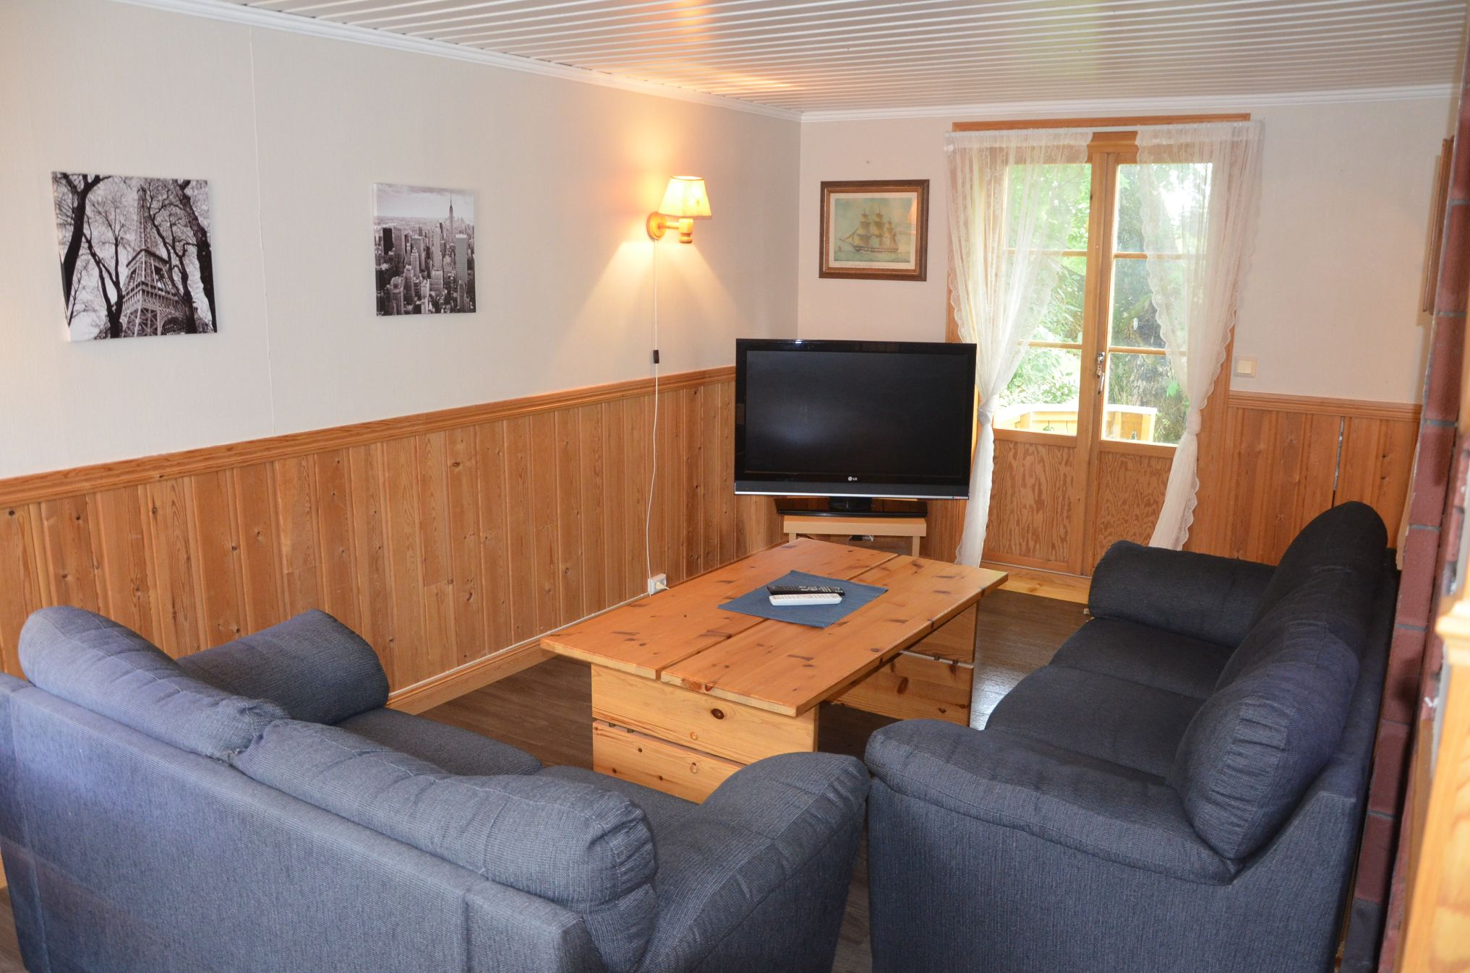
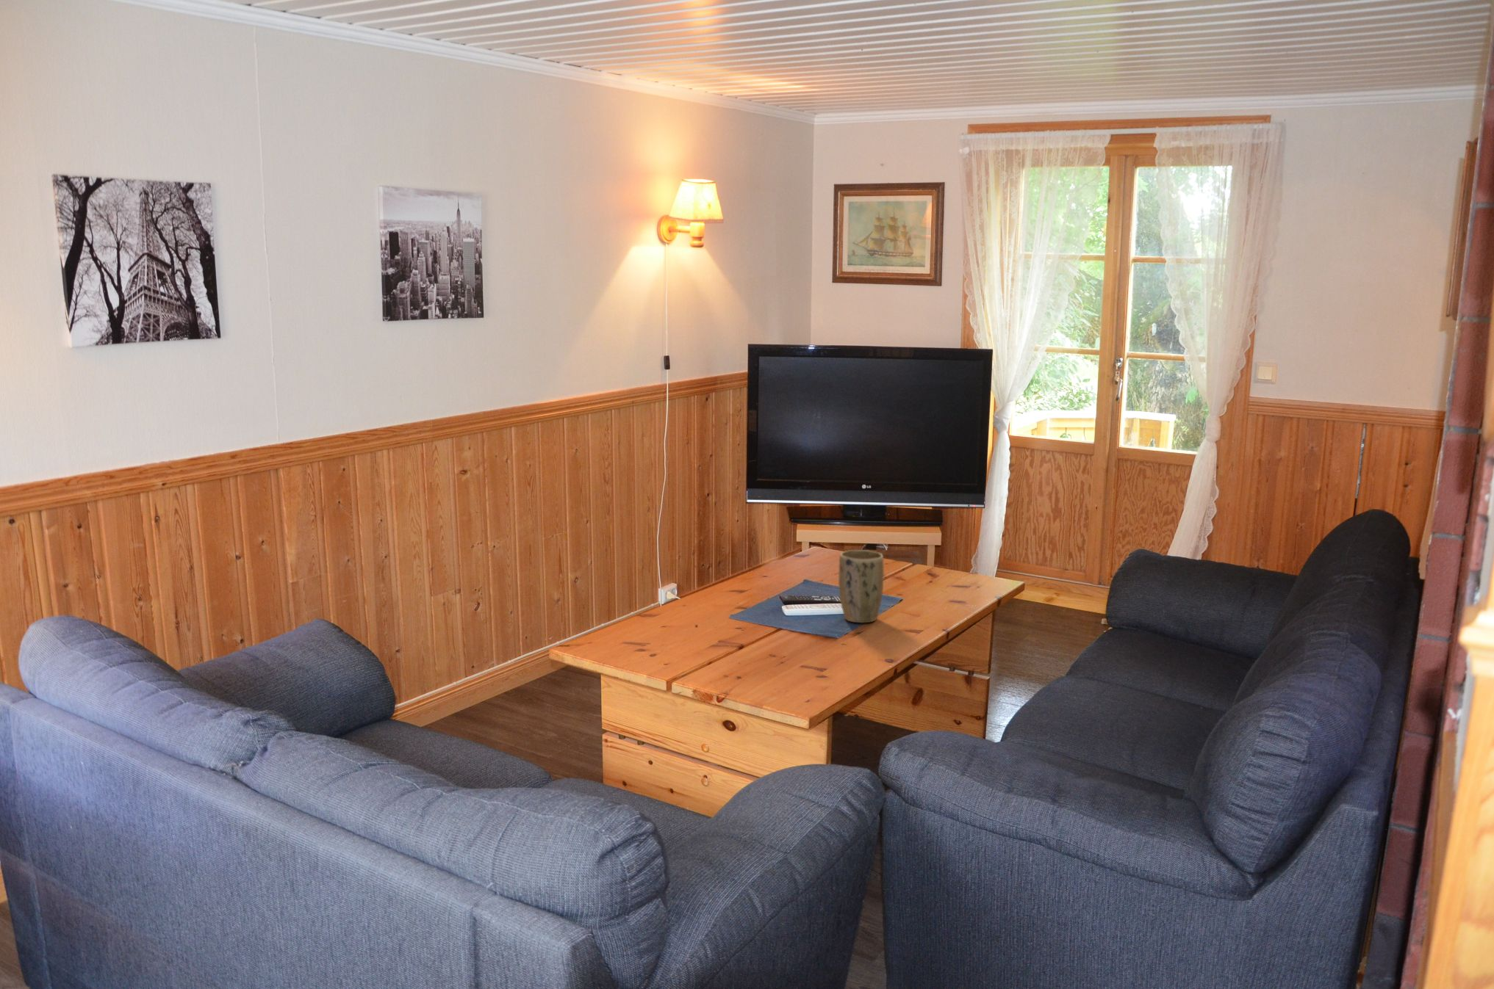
+ plant pot [838,550,884,624]
